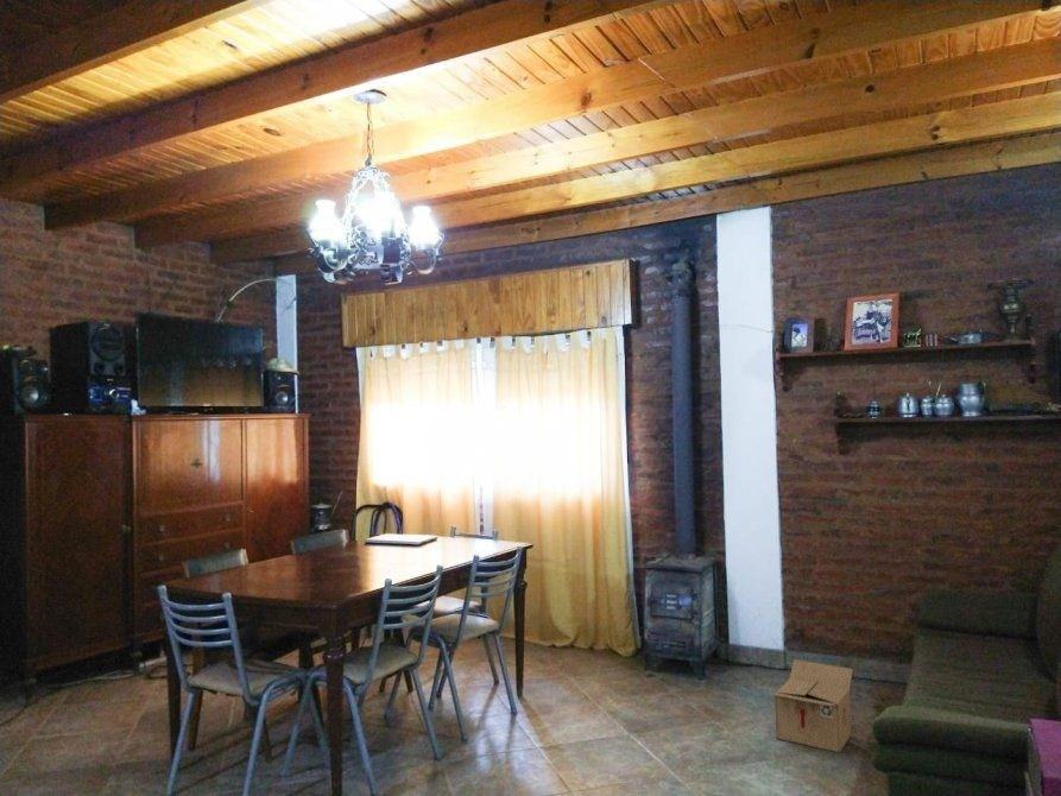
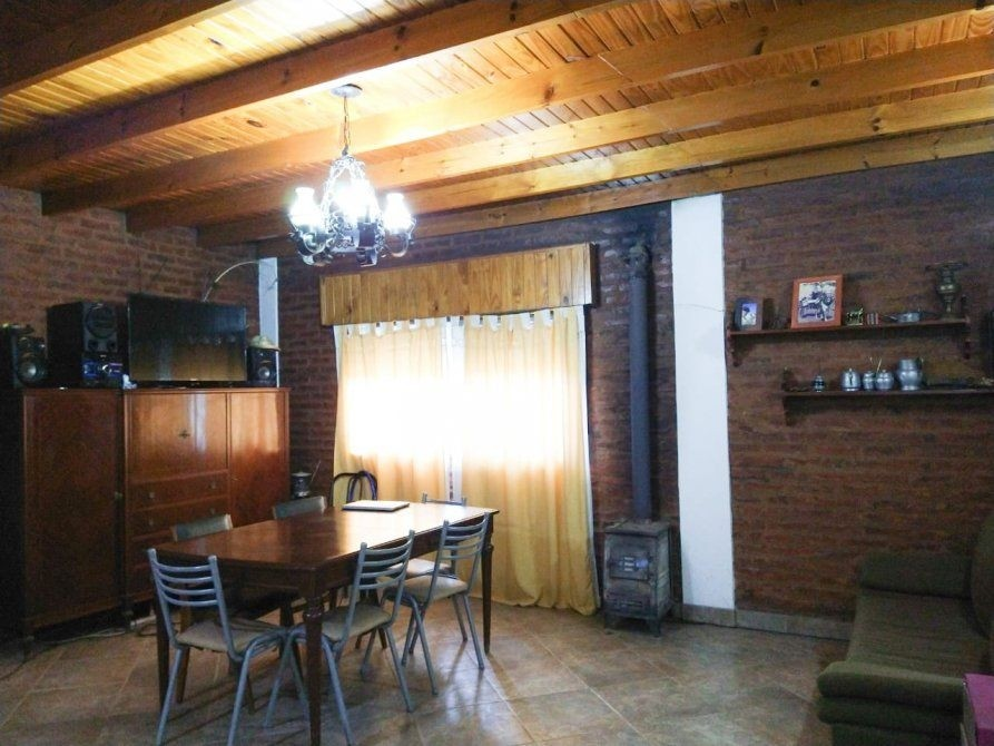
- cardboard box [769,658,854,754]
